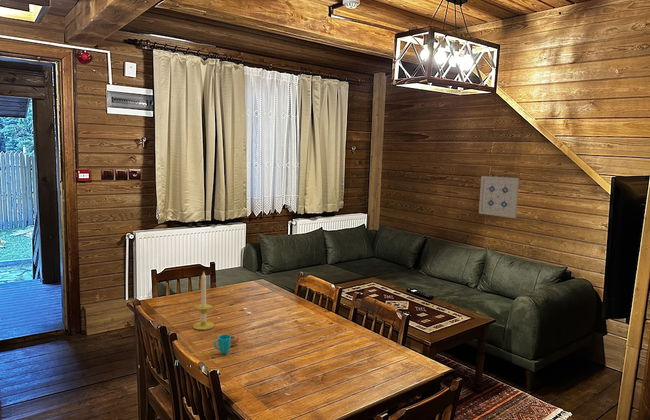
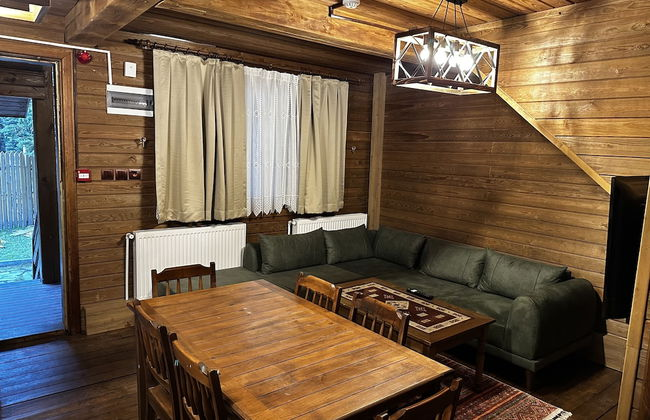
- wall art [478,175,520,219]
- cup [213,334,240,355]
- candle [192,271,215,331]
